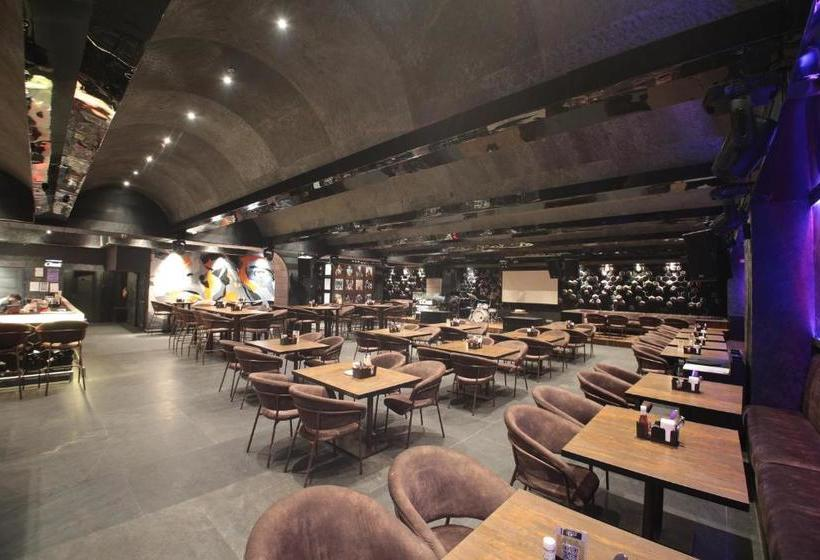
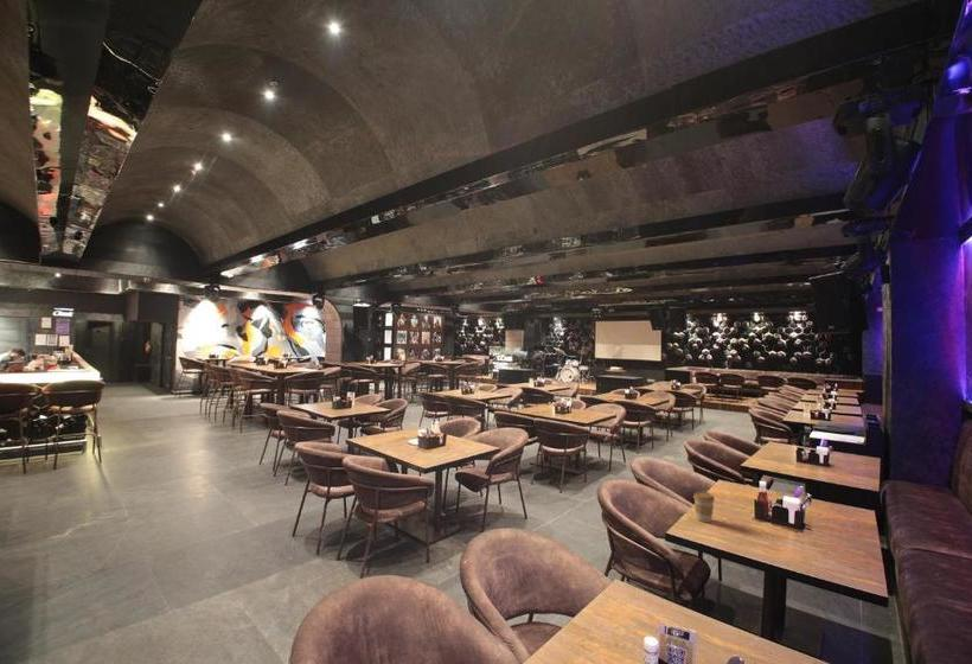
+ coffee cup [692,490,716,524]
